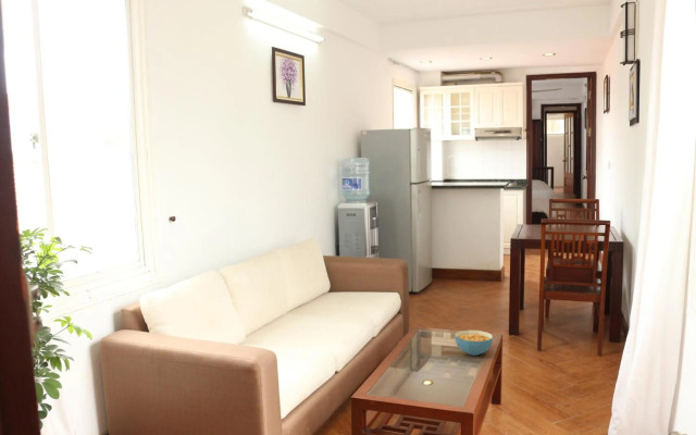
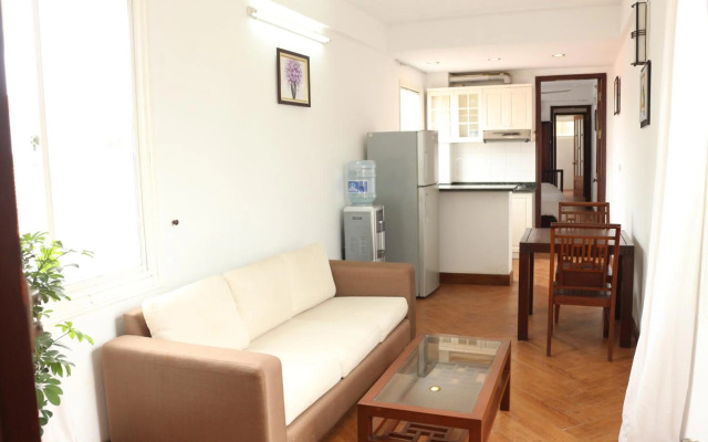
- cereal bowl [453,330,494,357]
